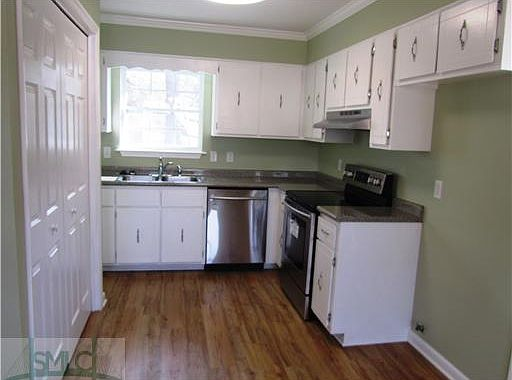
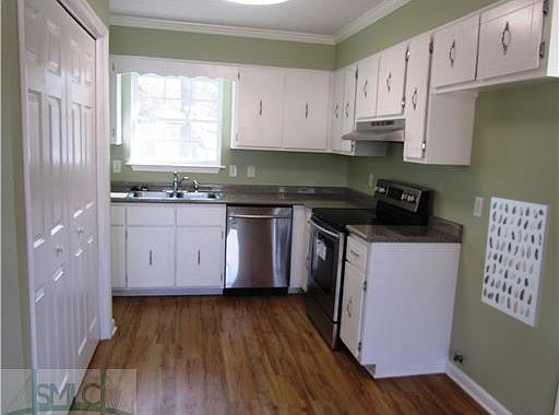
+ wall art [480,197,552,329]
